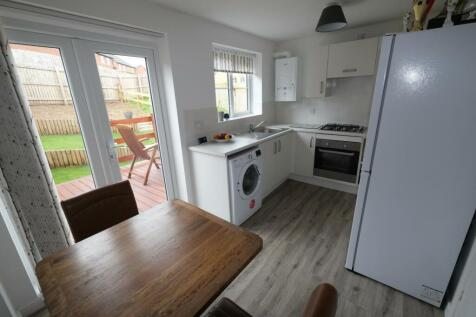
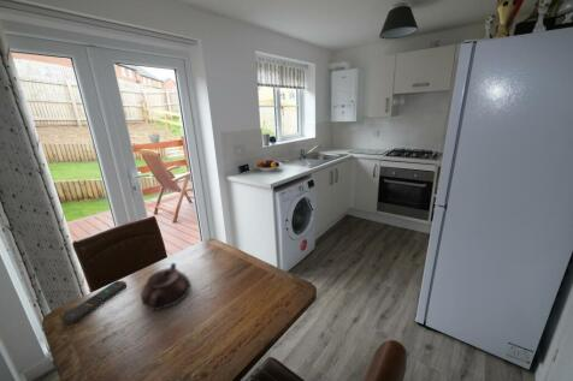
+ remote control [61,280,128,325]
+ teapot [140,262,191,311]
